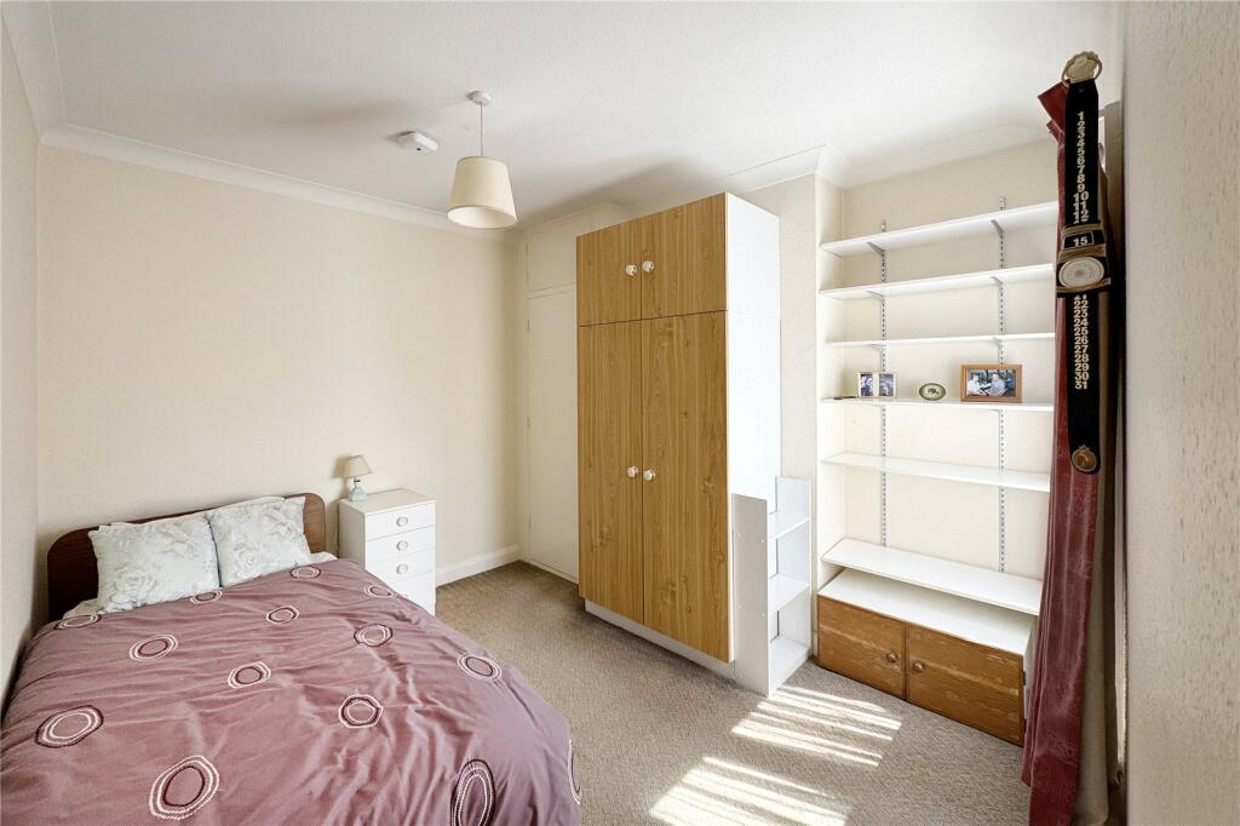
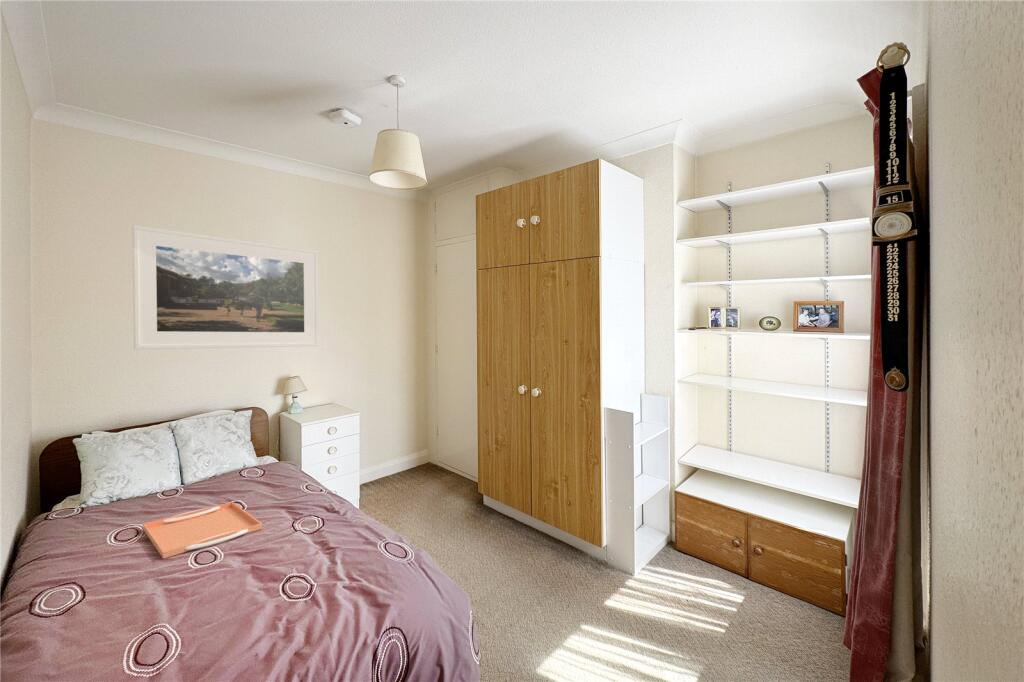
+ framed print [132,224,320,350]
+ serving tray [142,501,263,560]
